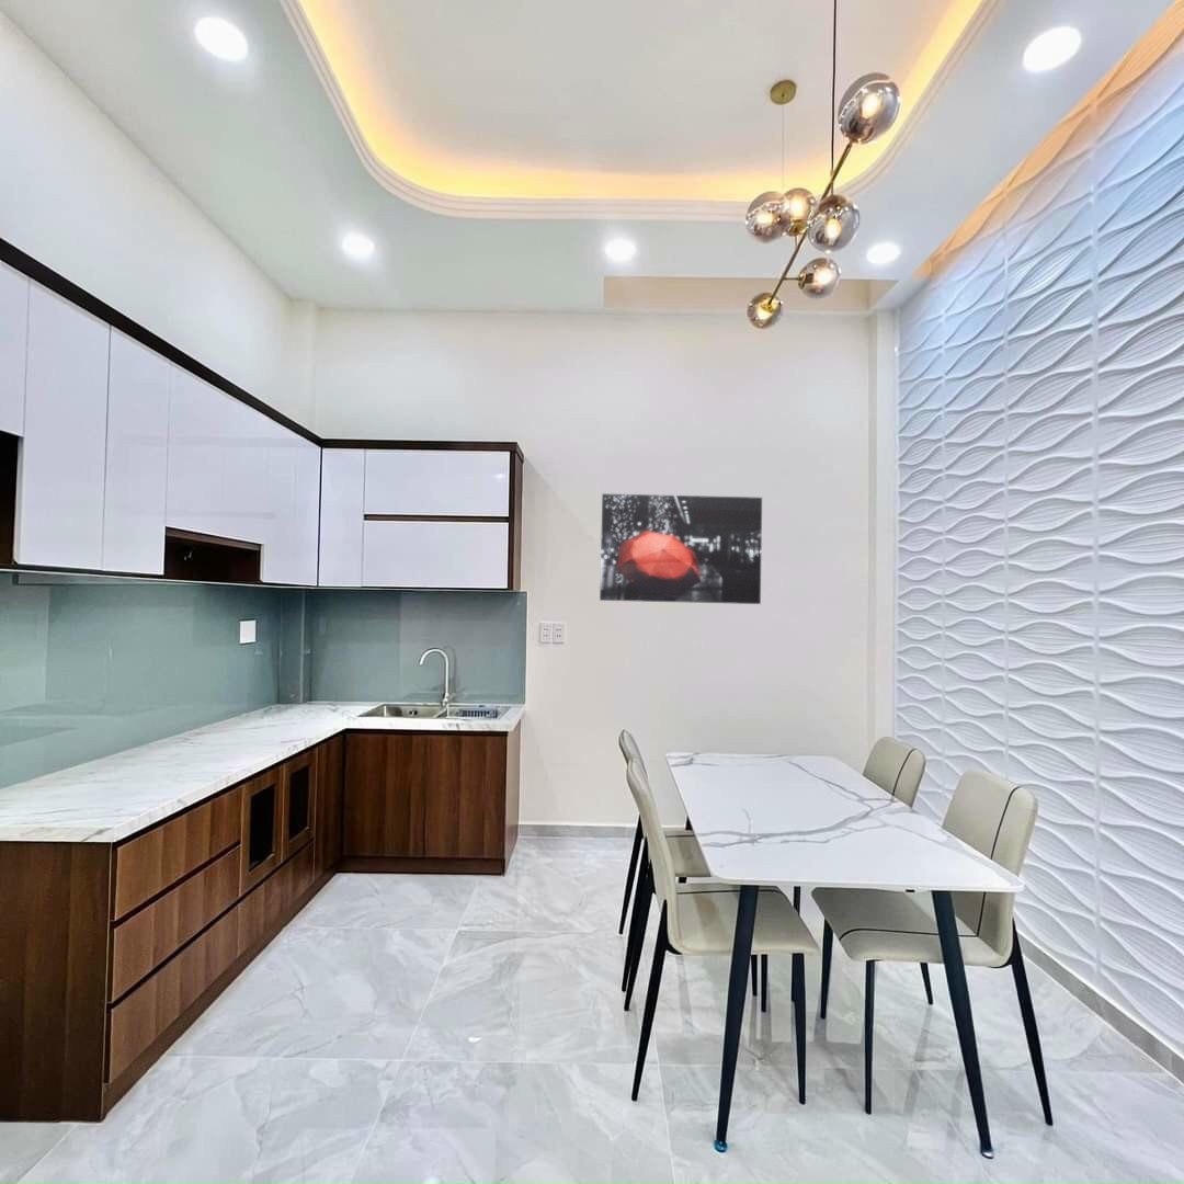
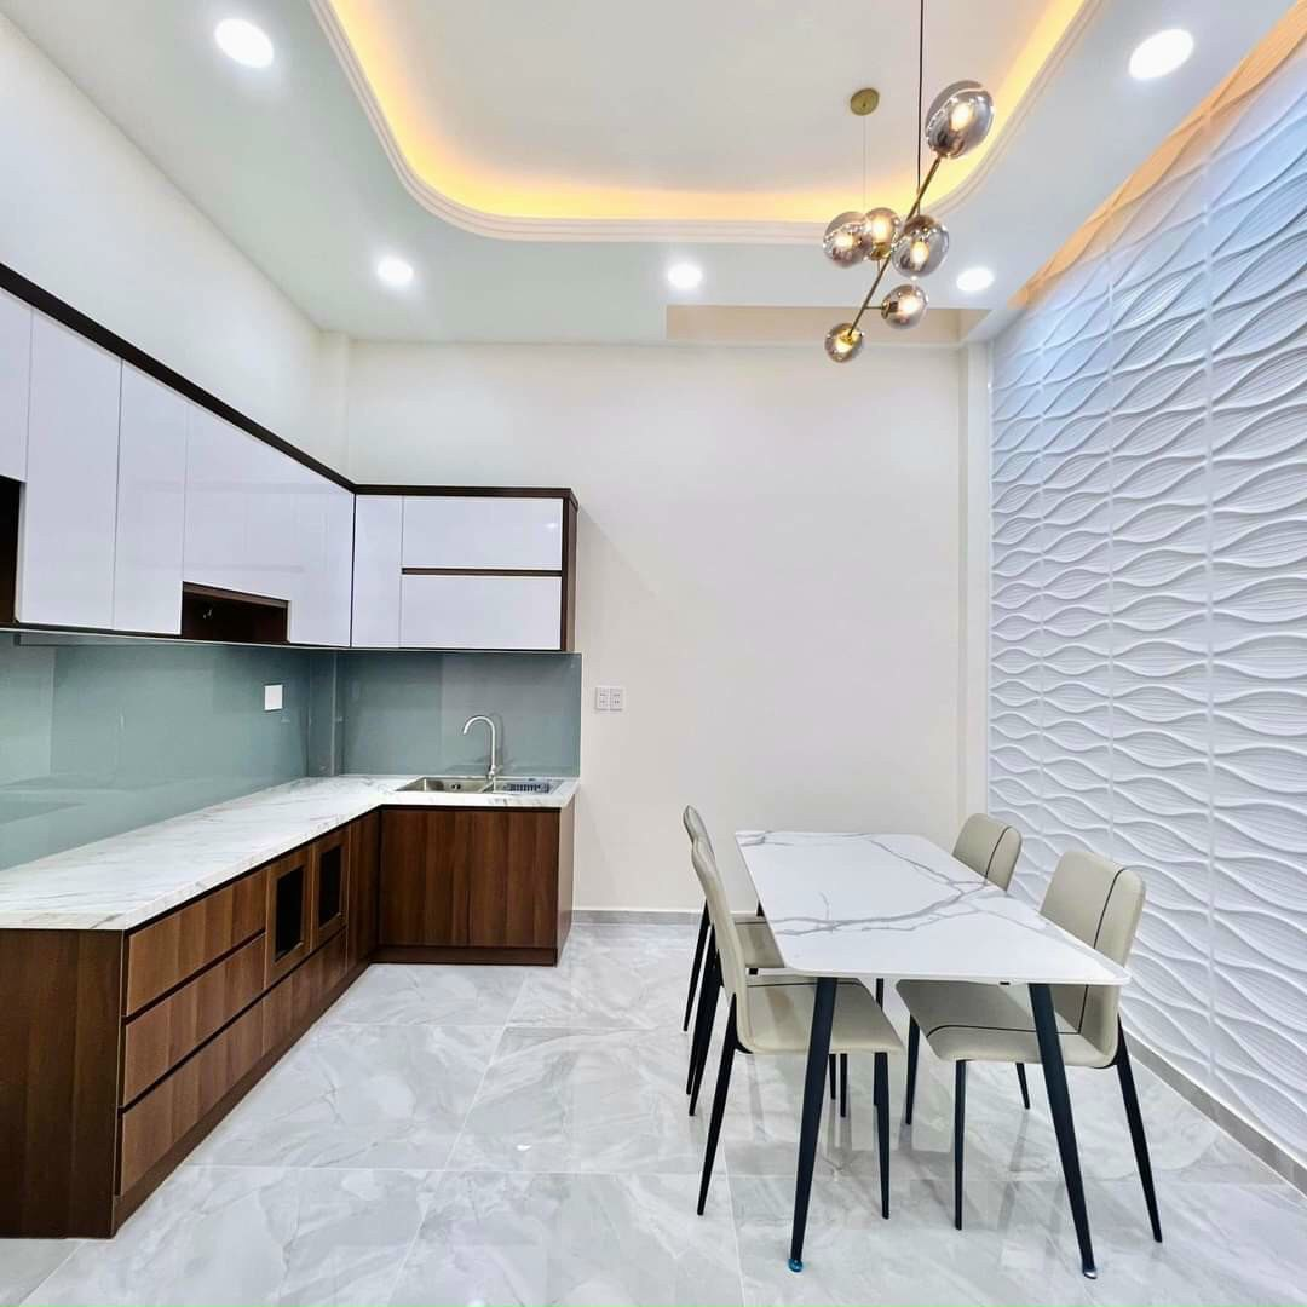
- wall art [599,492,763,605]
